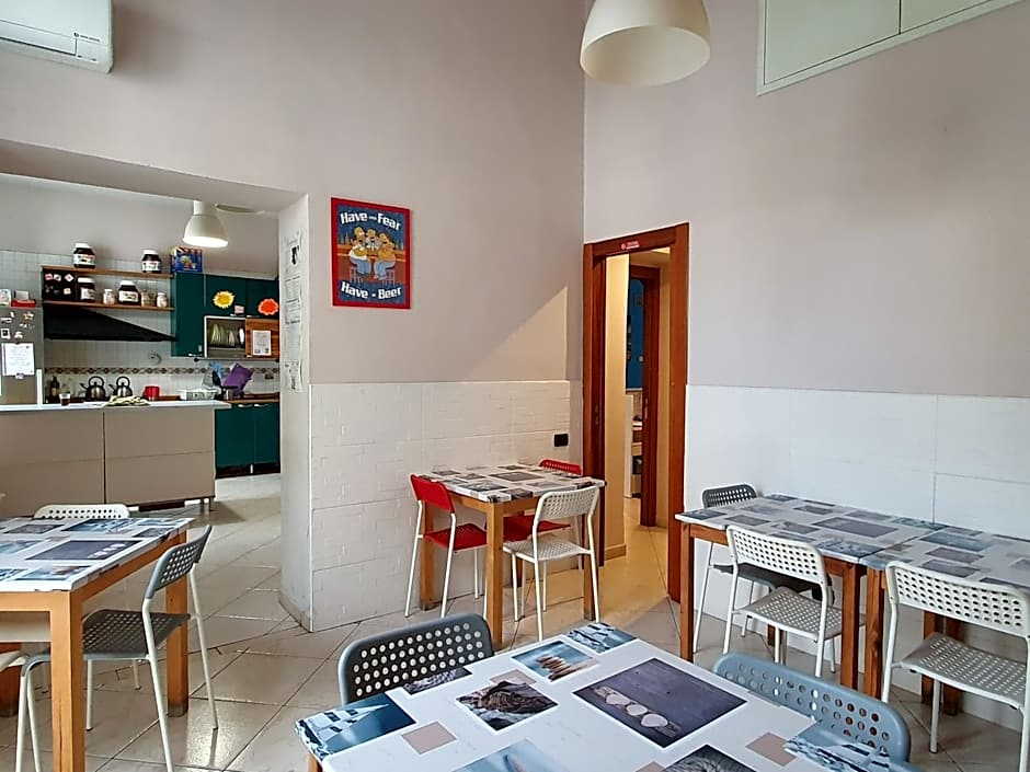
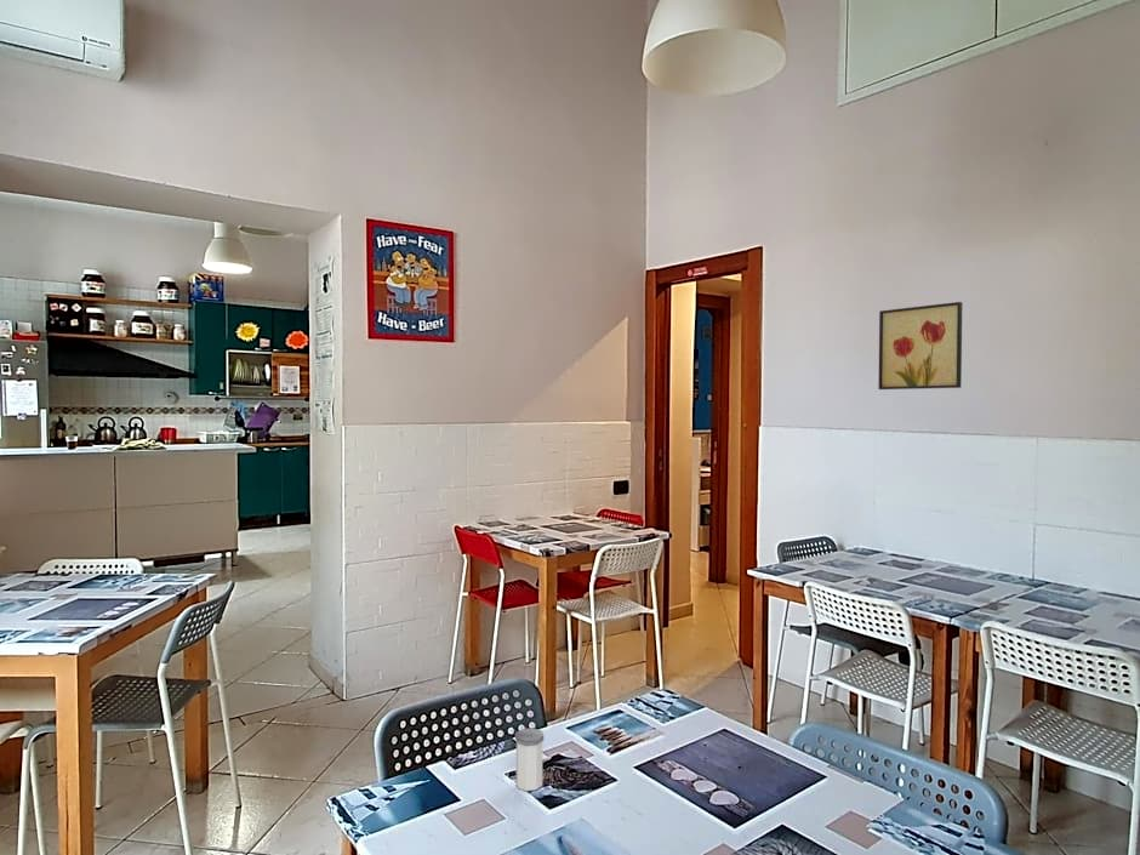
+ salt shaker [514,726,545,792]
+ wall art [877,301,964,391]
